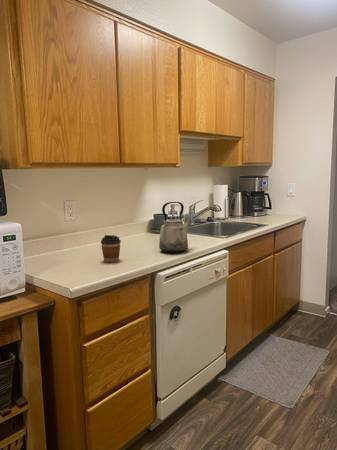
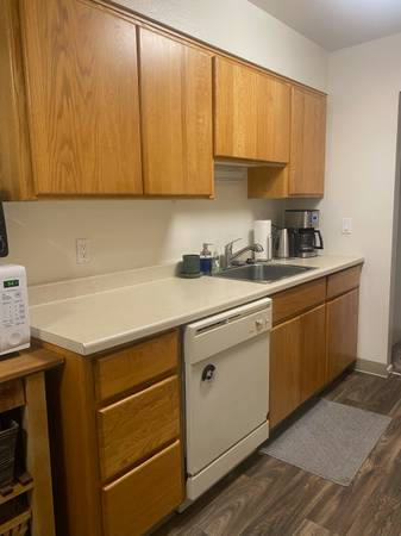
- kettle [158,201,191,254]
- coffee cup [100,234,122,263]
